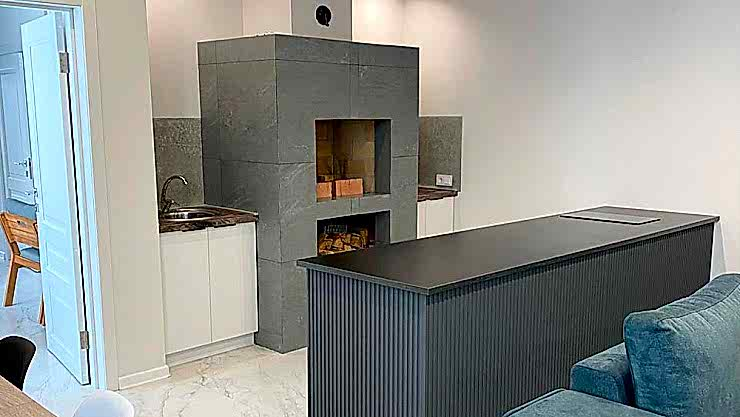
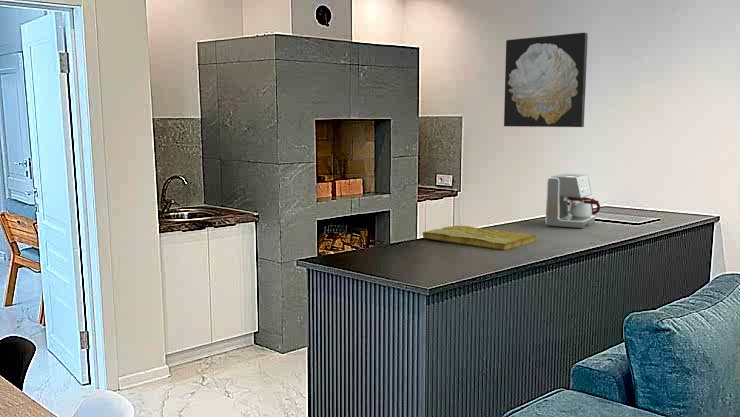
+ wall art [503,32,589,128]
+ cutting board [422,225,536,251]
+ coffee maker [545,173,601,229]
